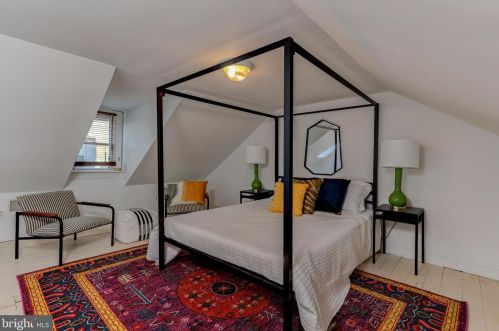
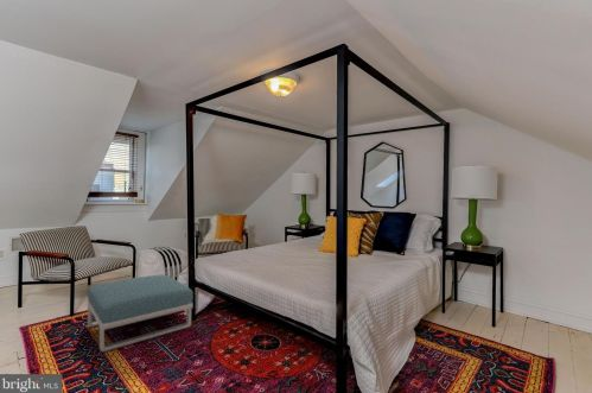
+ footstool [87,273,195,353]
